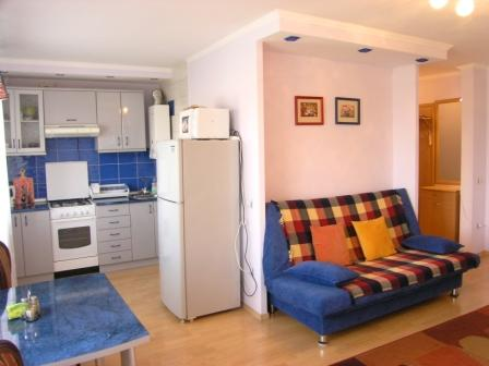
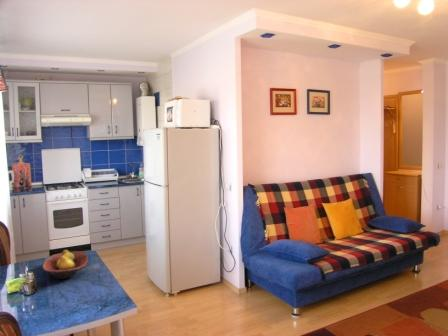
+ fruit bowl [42,249,89,280]
